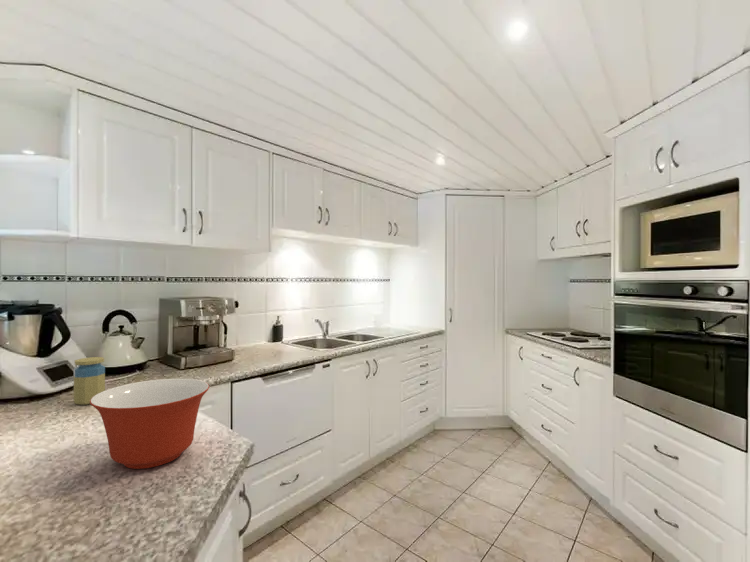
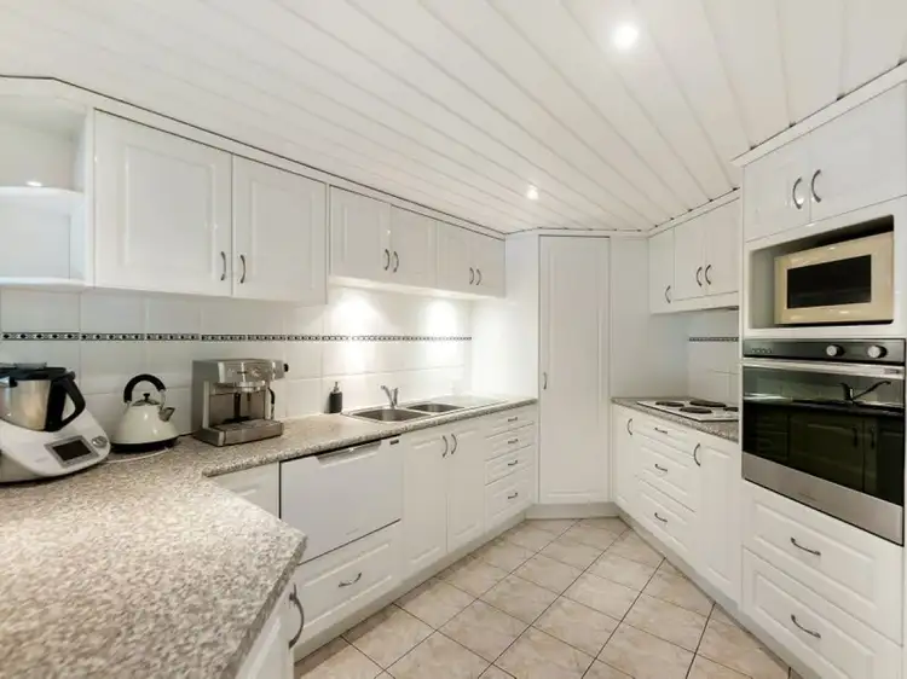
- jar [73,356,106,406]
- mixing bowl [89,378,210,470]
